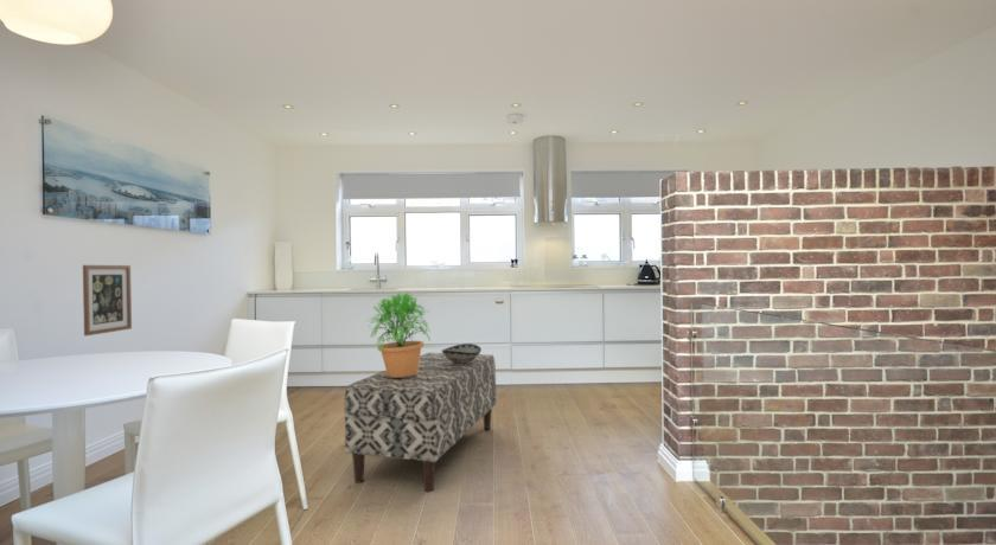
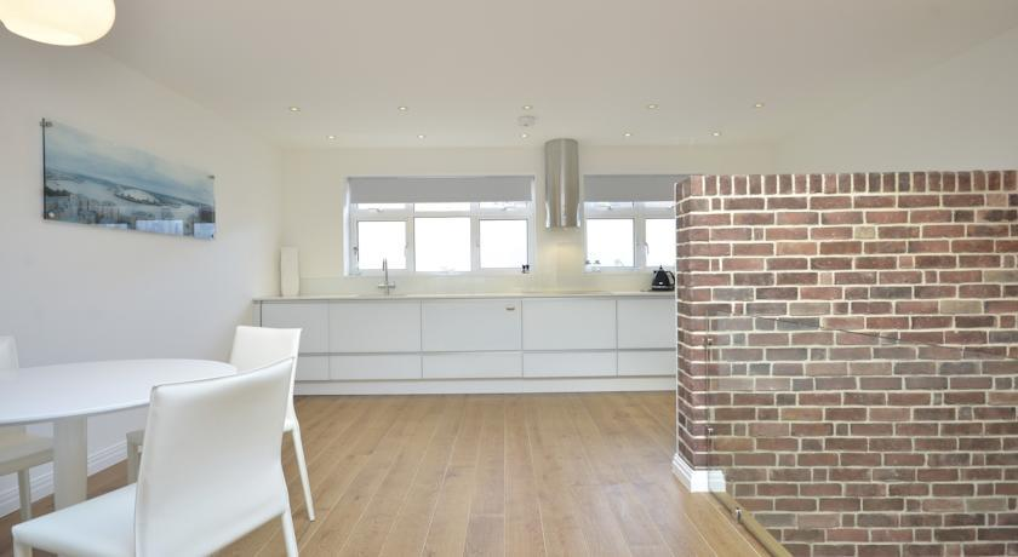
- wall art [82,264,133,336]
- decorative bowl [441,342,483,364]
- potted plant [364,290,432,377]
- bench [344,352,497,493]
